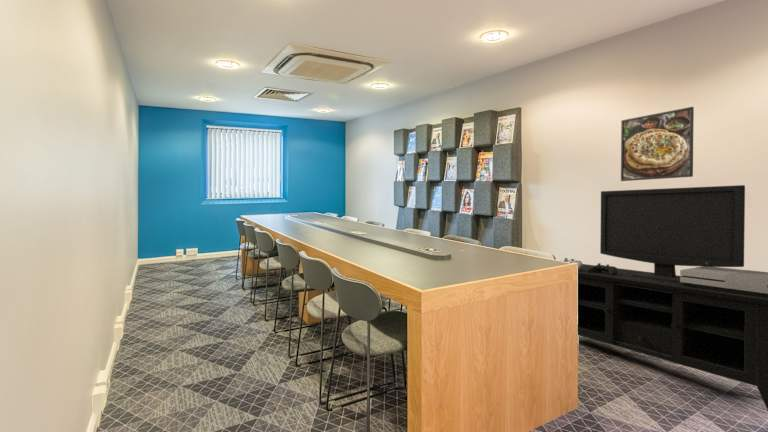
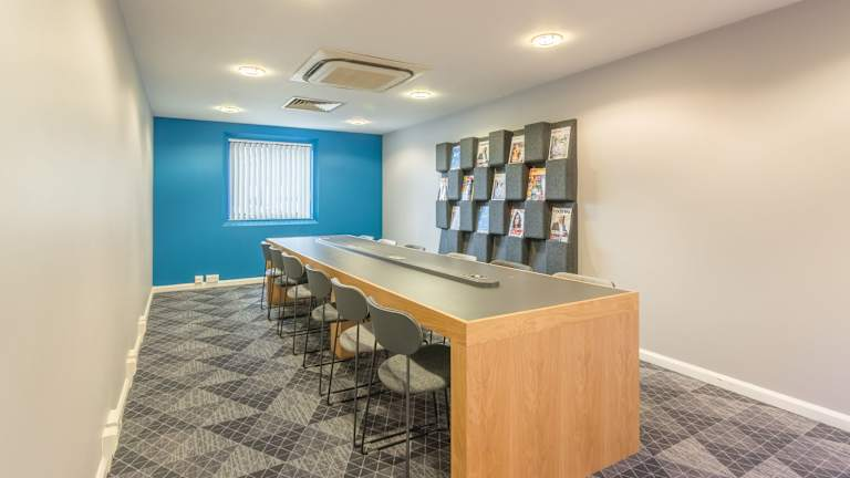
- media console [561,184,768,411]
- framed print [620,106,695,182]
